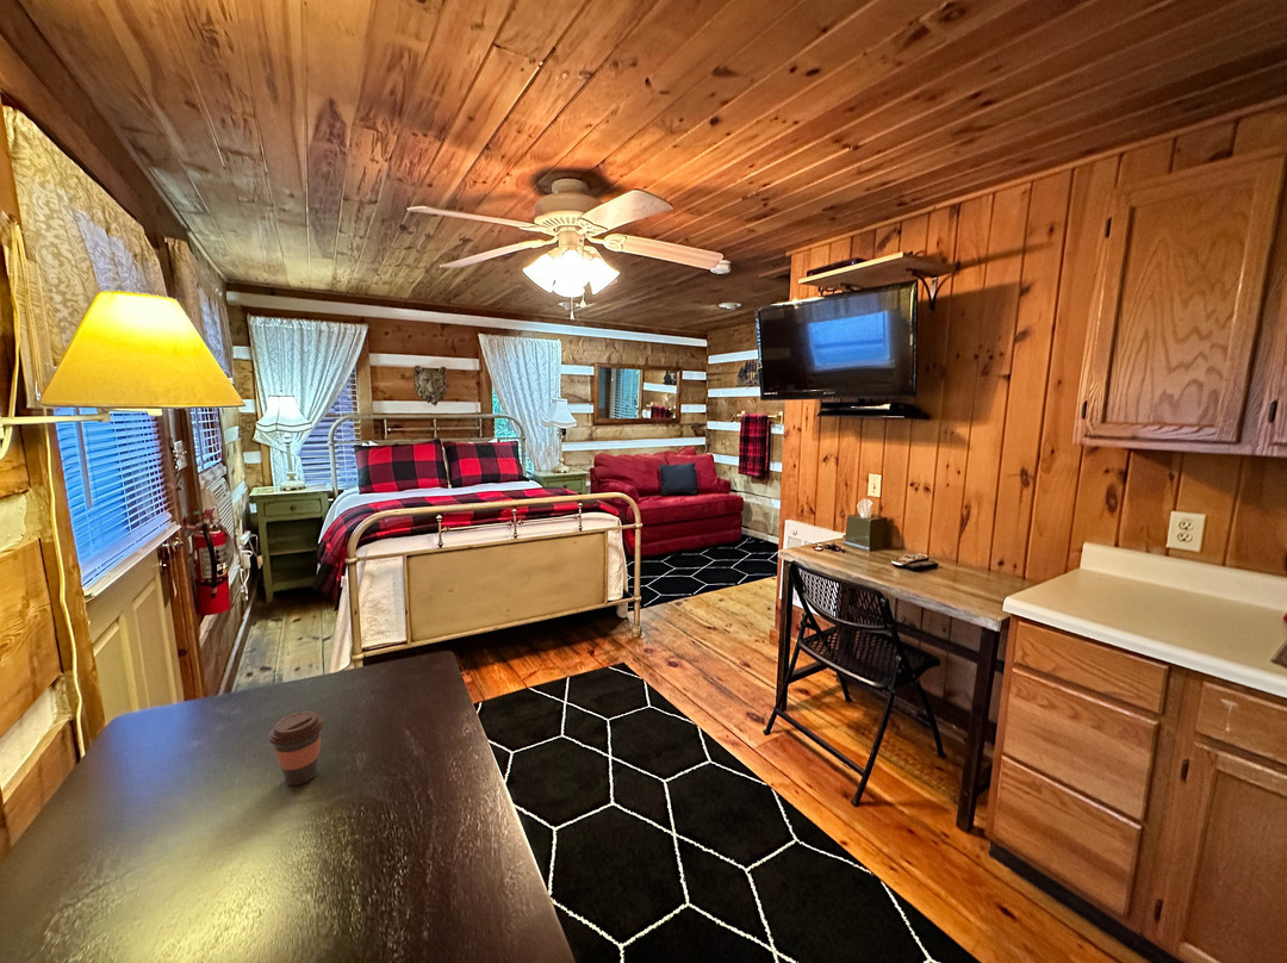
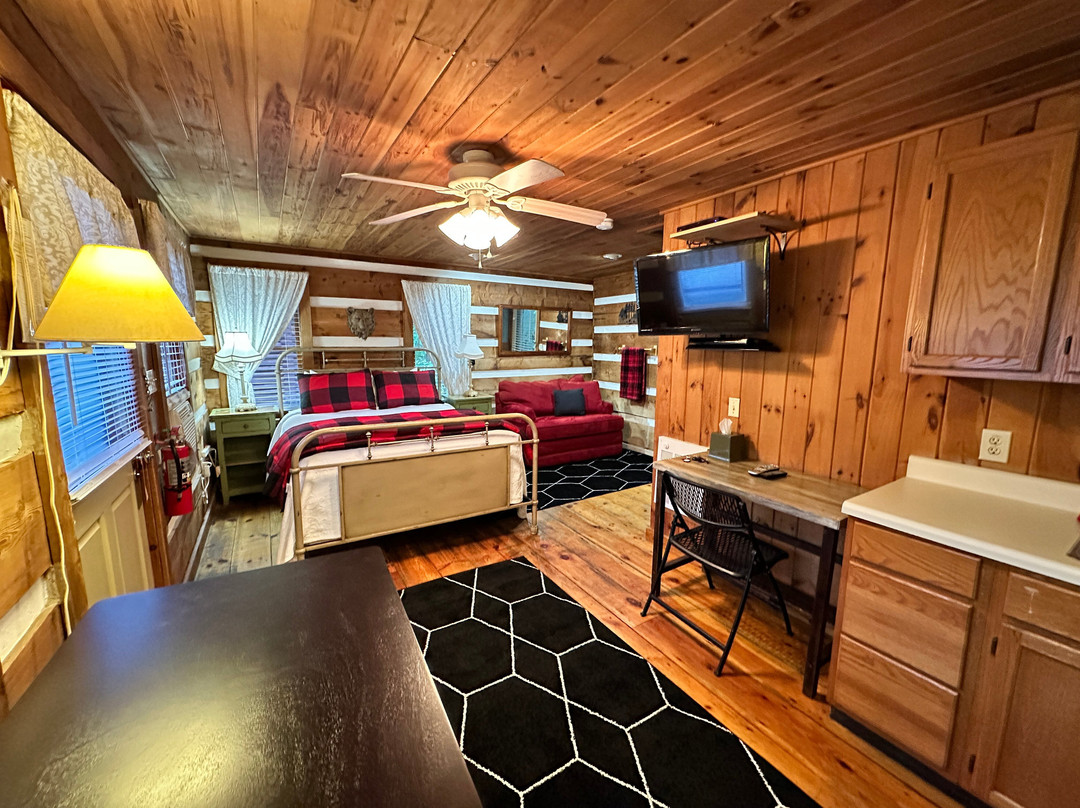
- coffee cup [267,710,325,787]
